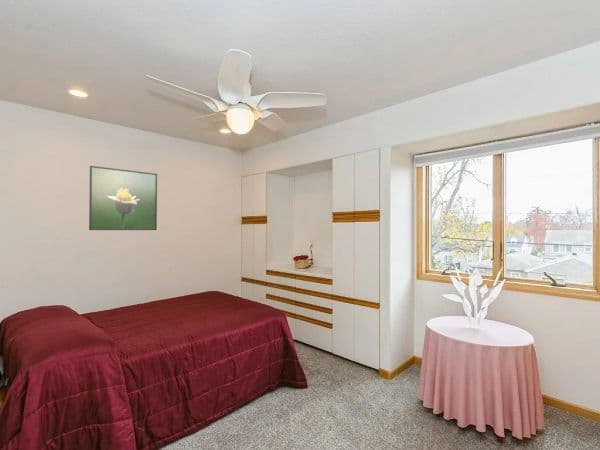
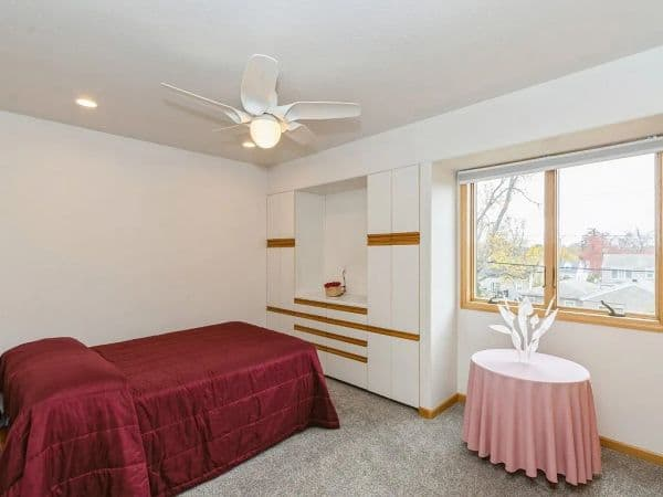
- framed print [88,165,158,231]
